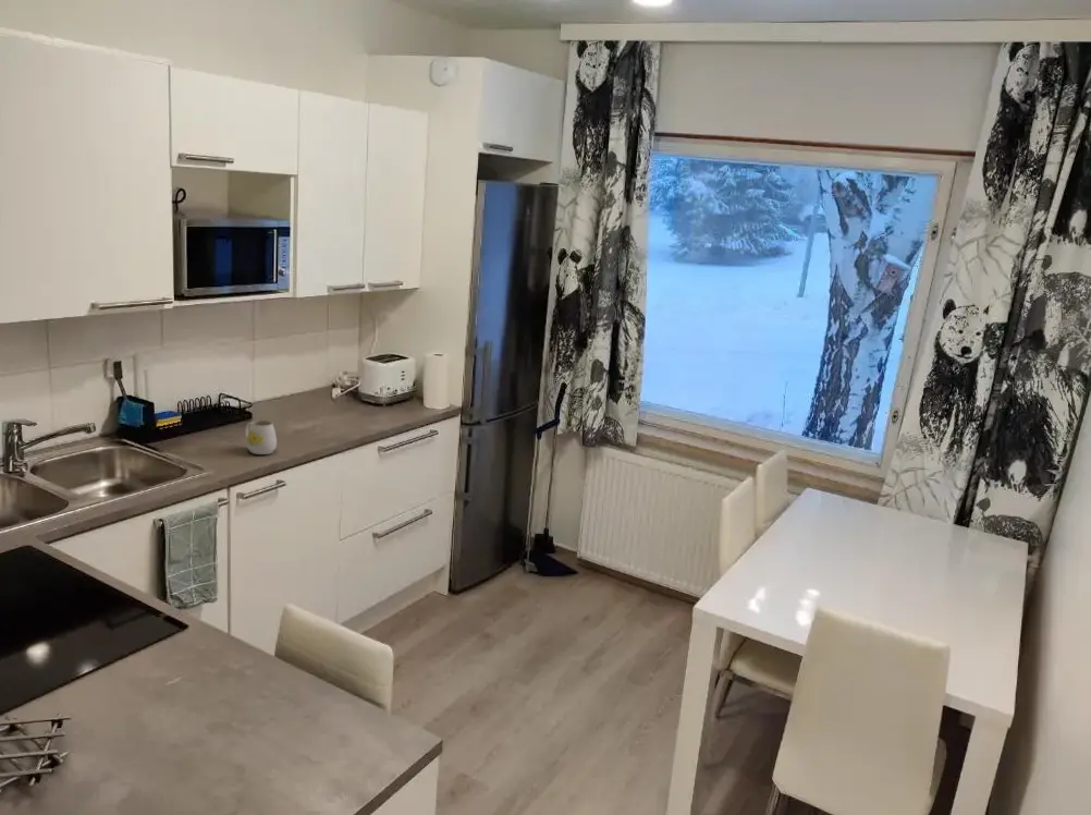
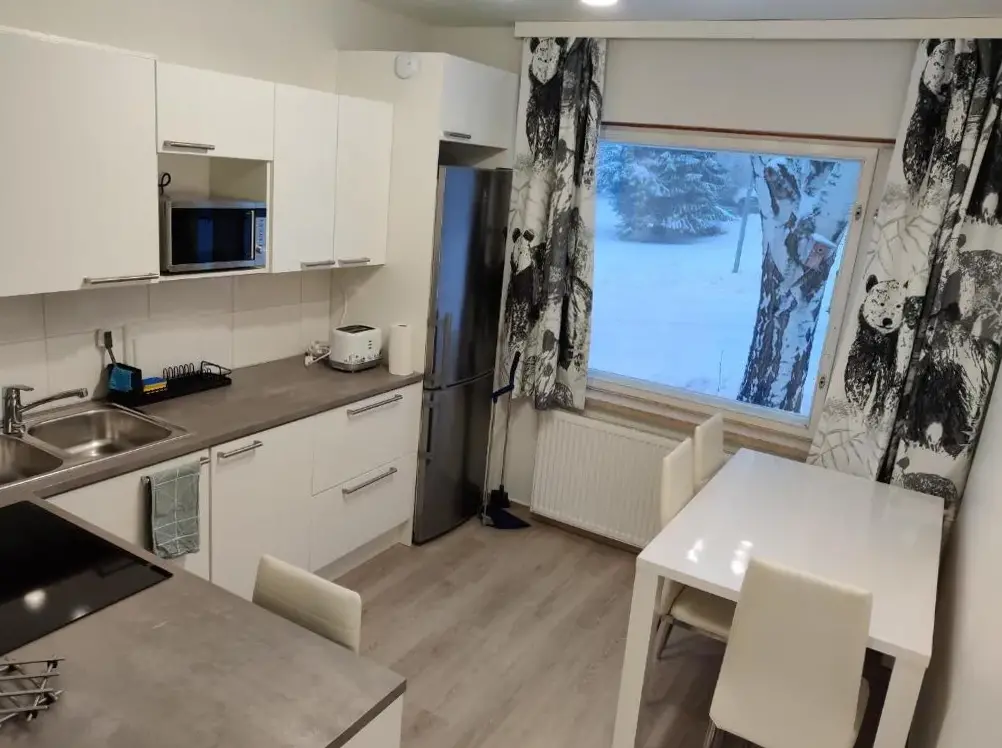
- mug [244,419,278,455]
